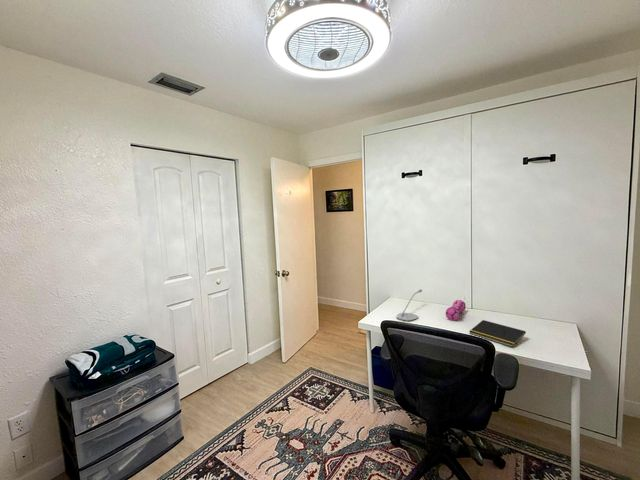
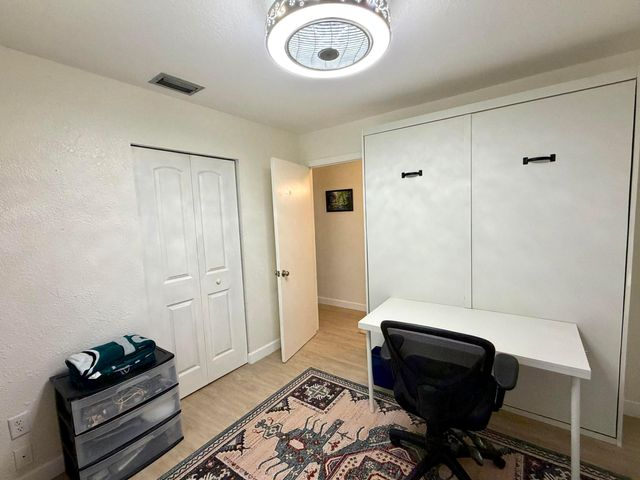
- notepad [468,319,527,348]
- pencil case [445,299,467,321]
- microphone [395,288,423,322]
